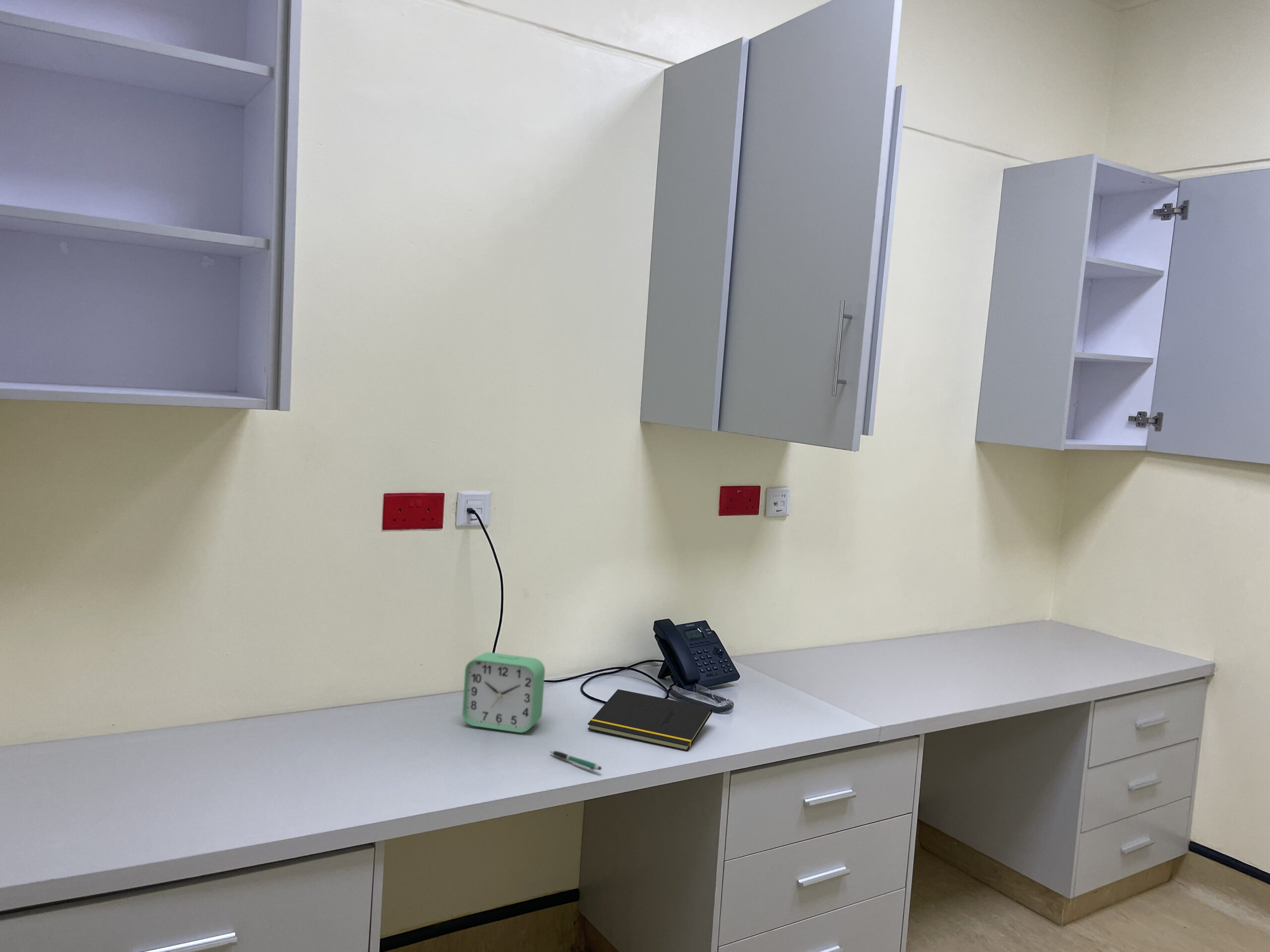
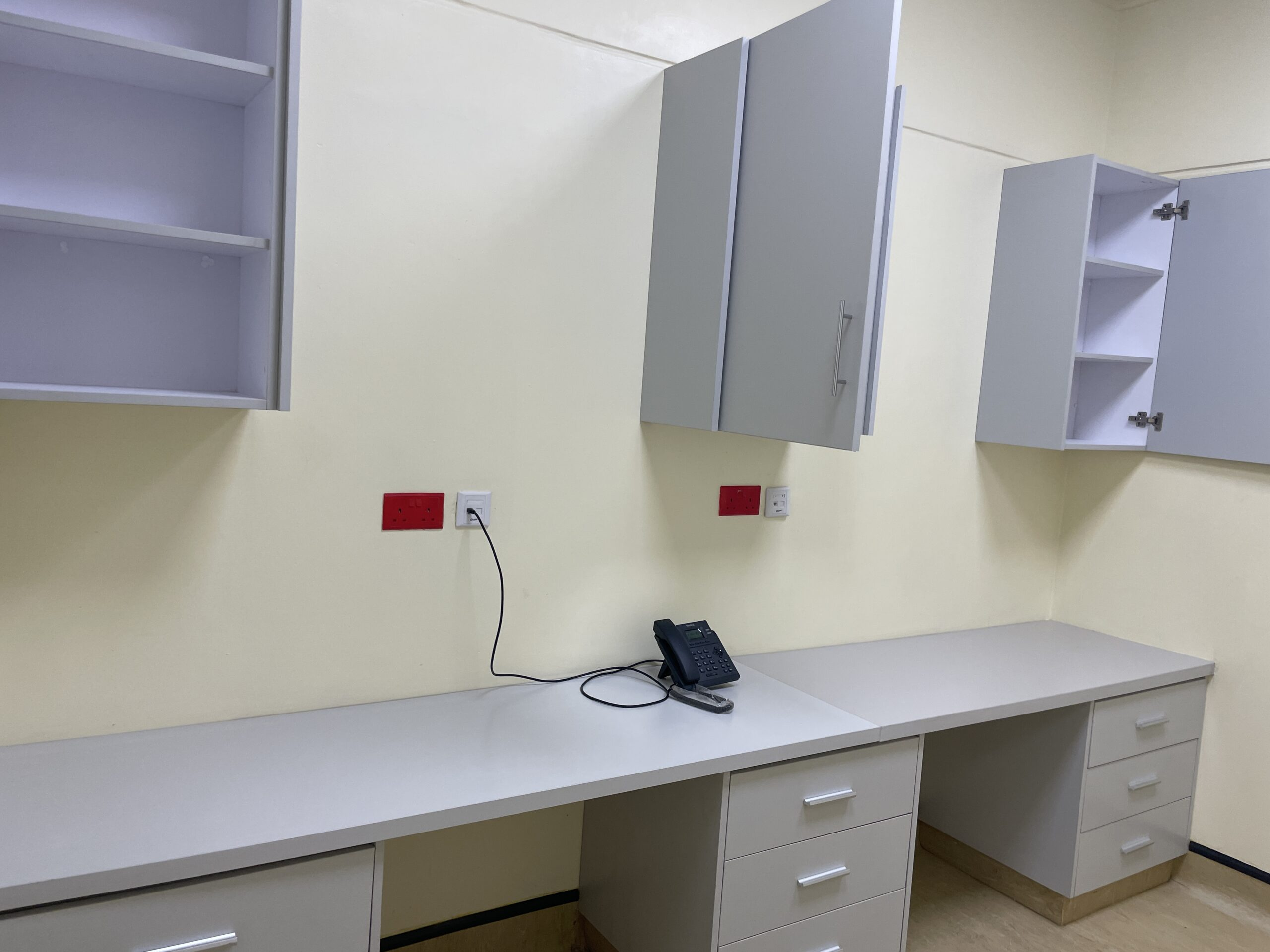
- pen [549,750,602,772]
- notepad [587,689,713,752]
- alarm clock [462,652,545,733]
